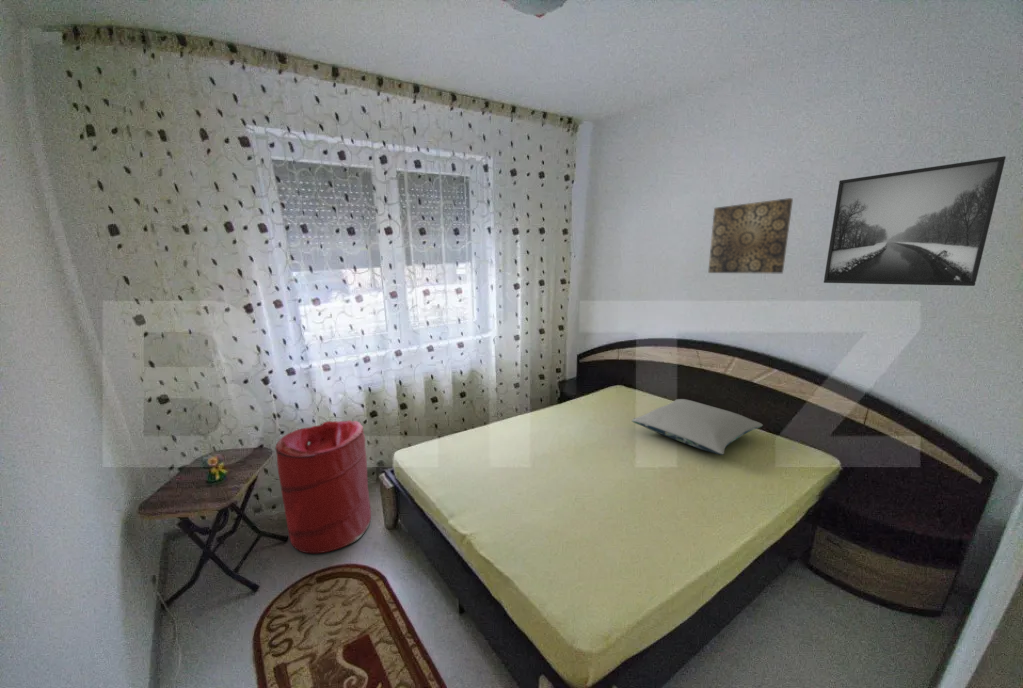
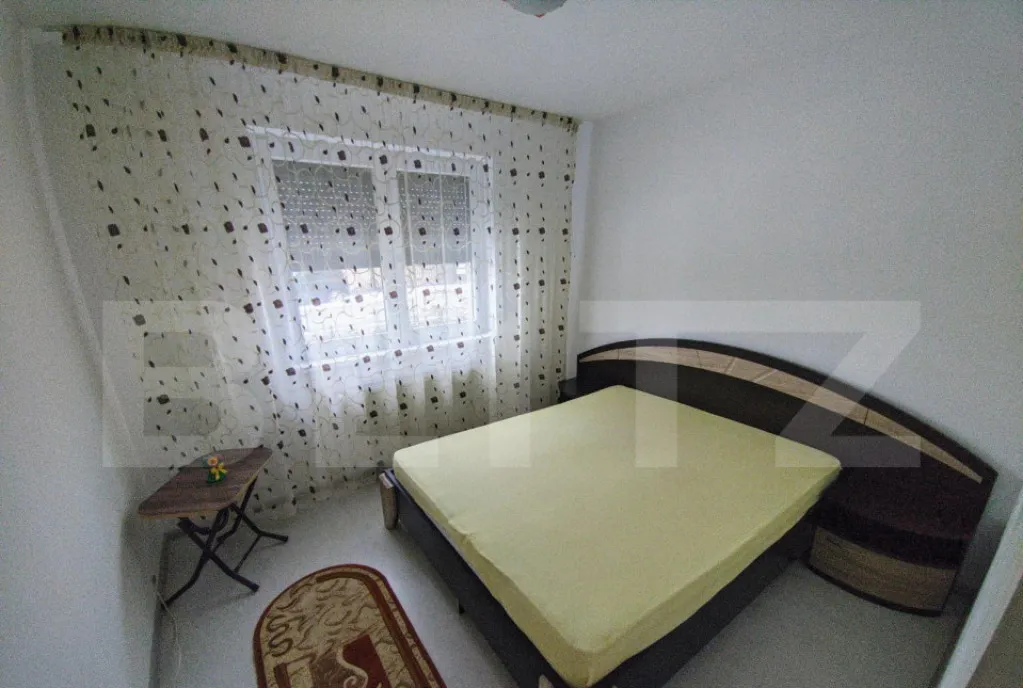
- pillow [631,398,764,456]
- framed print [823,155,1007,287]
- wall art [707,197,794,274]
- laundry hamper [275,419,372,554]
